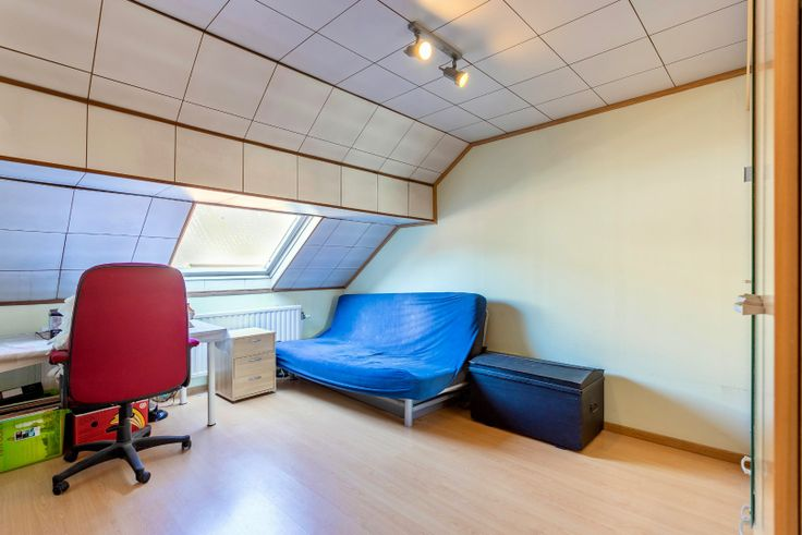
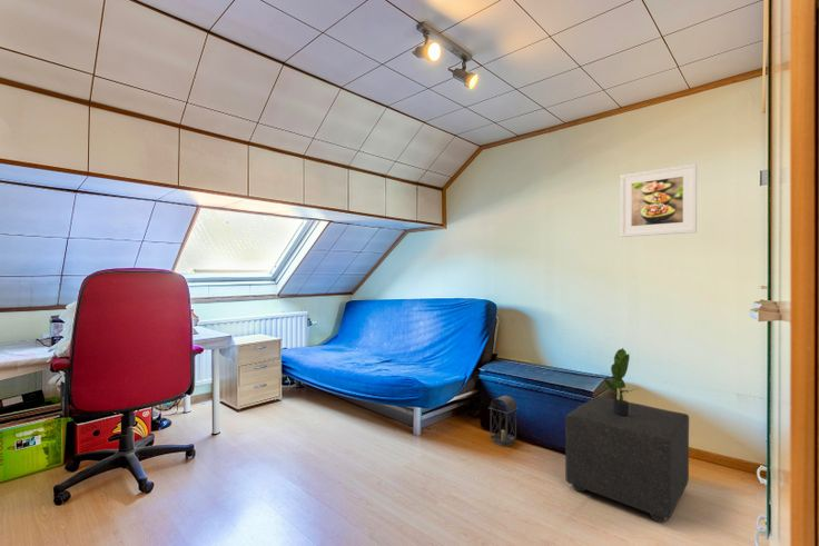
+ potted plant [600,347,640,417]
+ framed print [619,162,698,238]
+ ottoman [564,395,690,524]
+ lantern [489,378,519,447]
